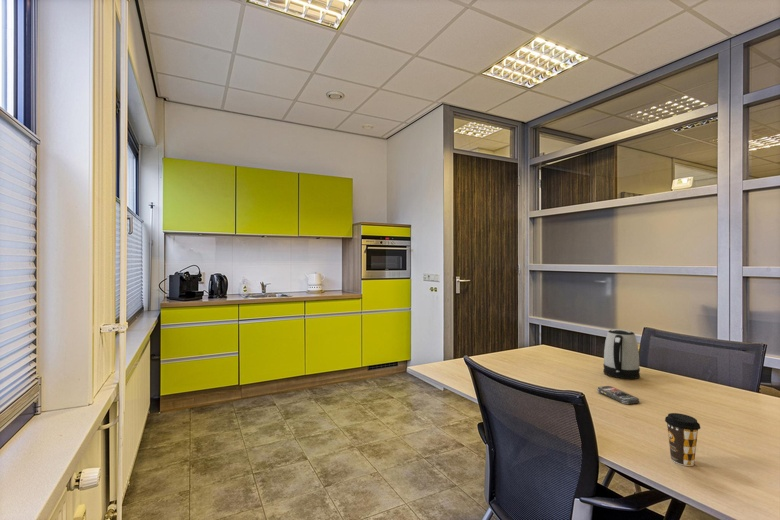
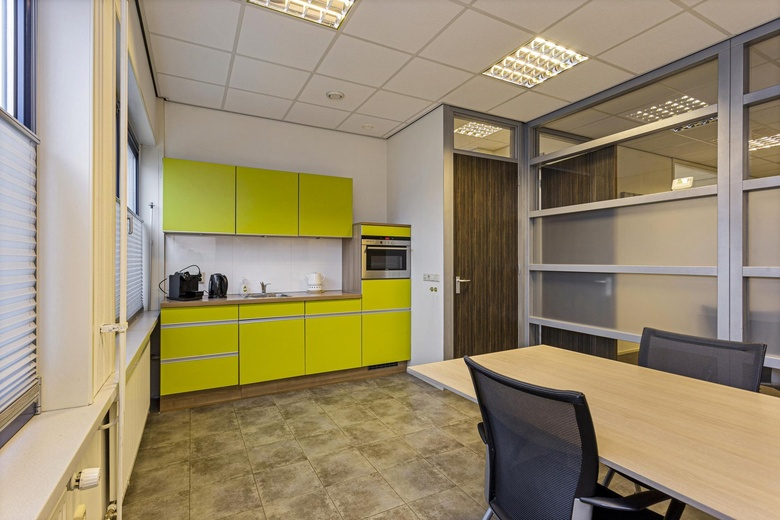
- kettle [602,328,641,380]
- smartphone [596,385,640,405]
- coffee cup [664,412,701,467]
